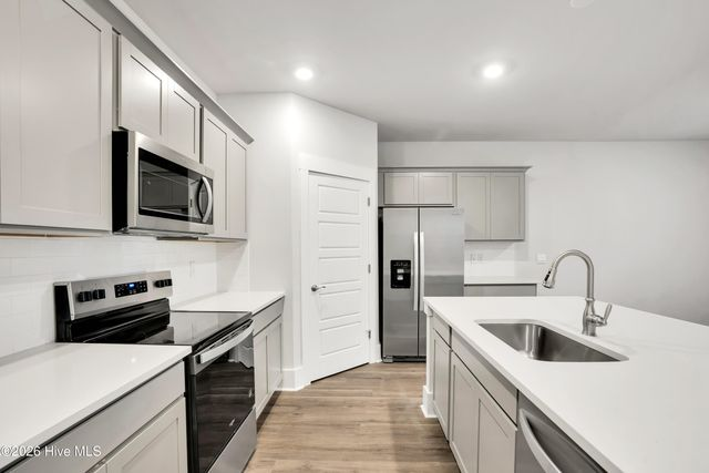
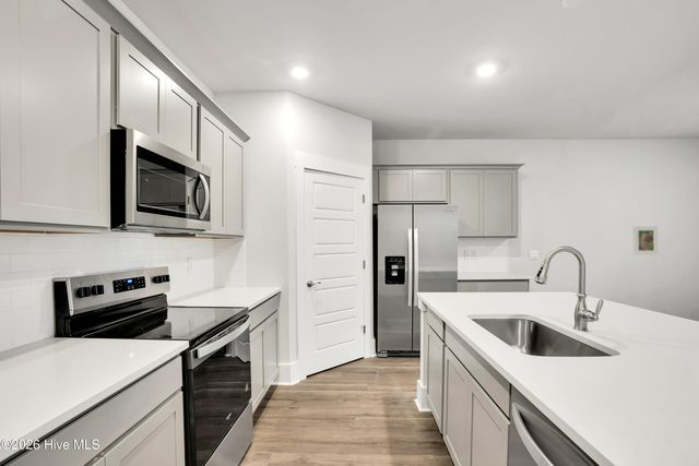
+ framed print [632,225,660,255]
